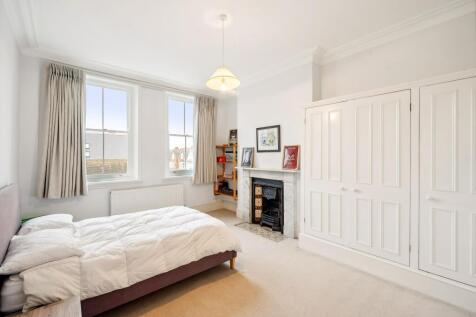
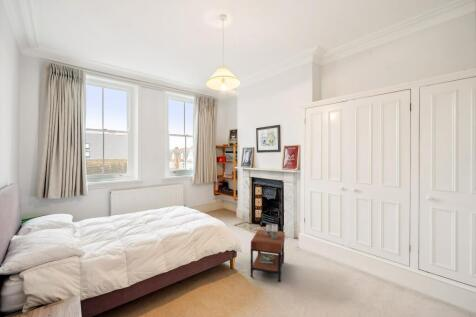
+ side table [250,223,286,283]
